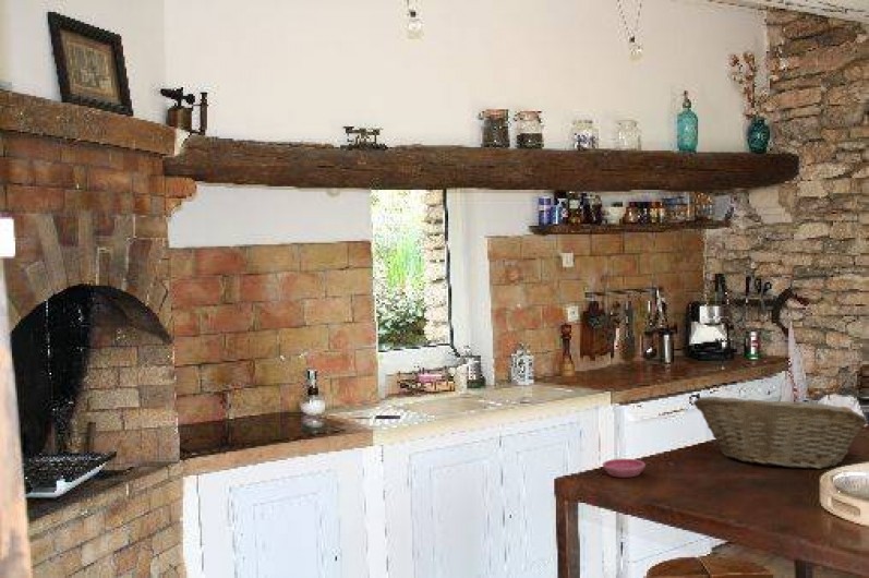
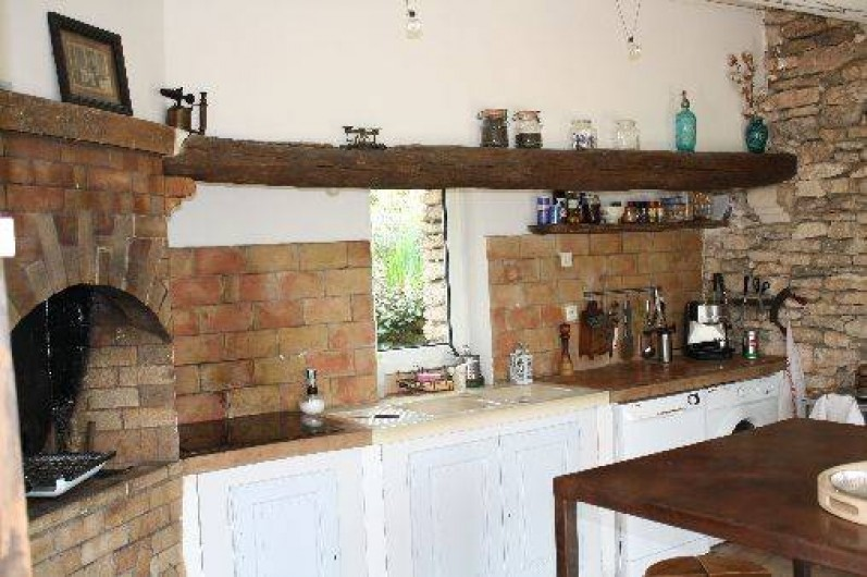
- fruit basket [692,395,869,470]
- saucer [602,458,647,478]
